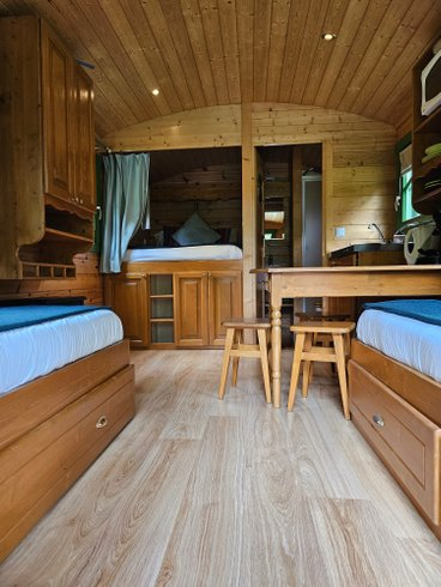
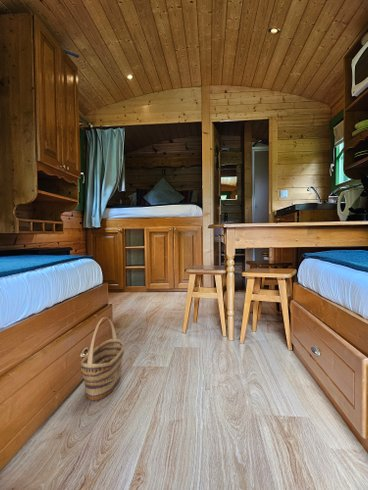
+ basket [80,316,125,401]
